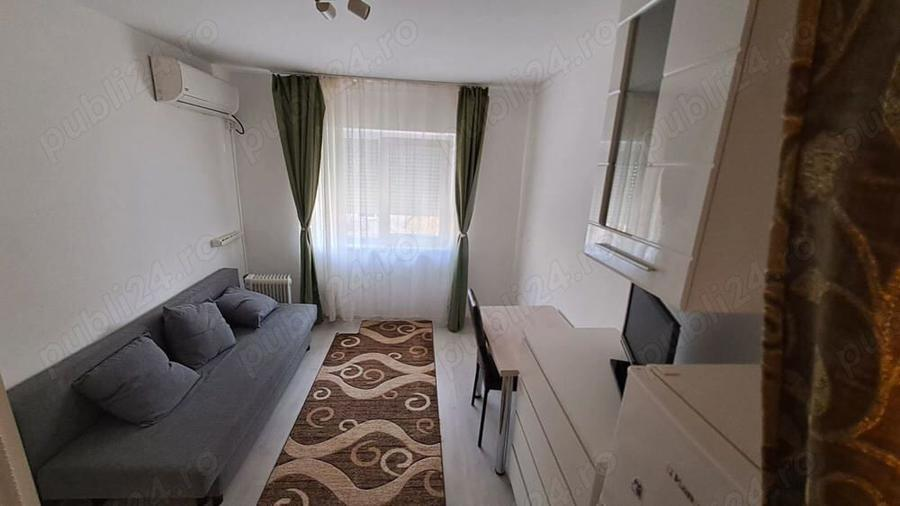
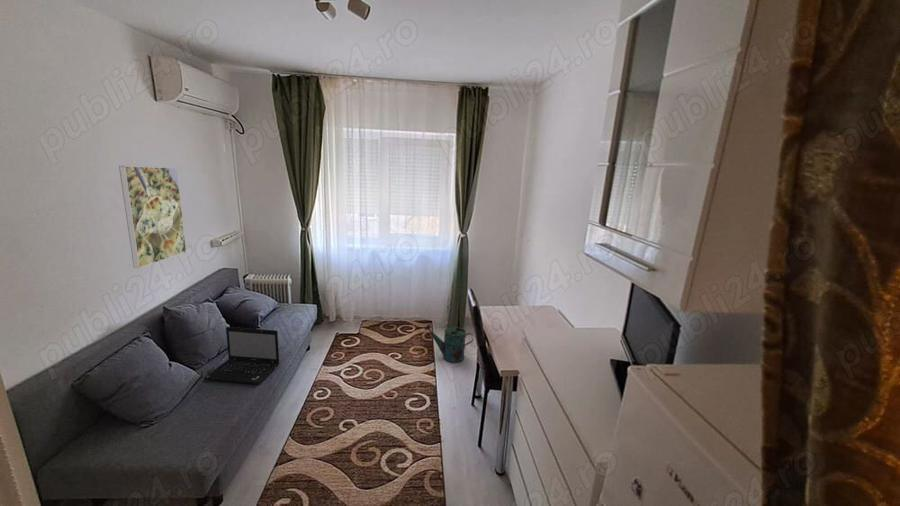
+ laptop [203,326,280,385]
+ watering can [423,323,474,364]
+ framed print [118,165,188,269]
